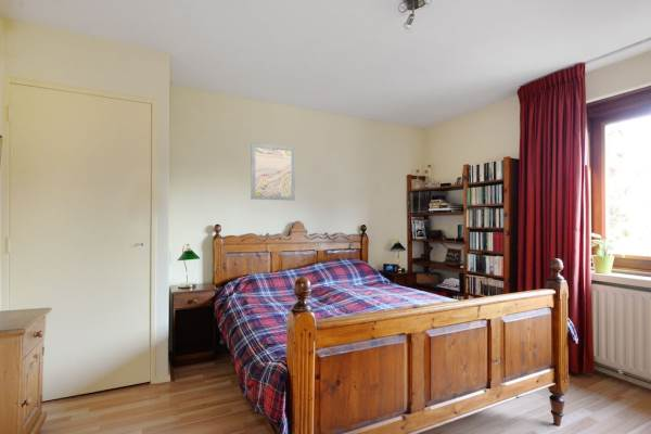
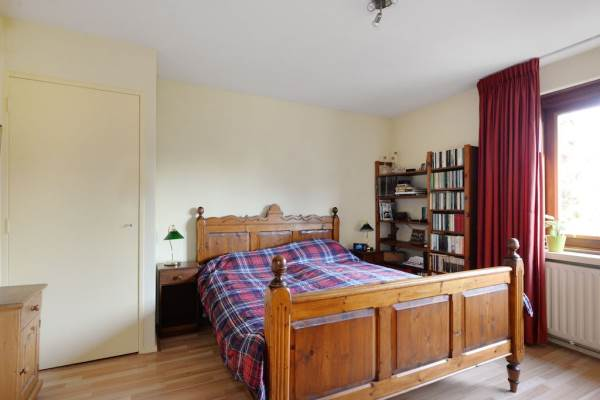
- wall art [250,142,296,202]
